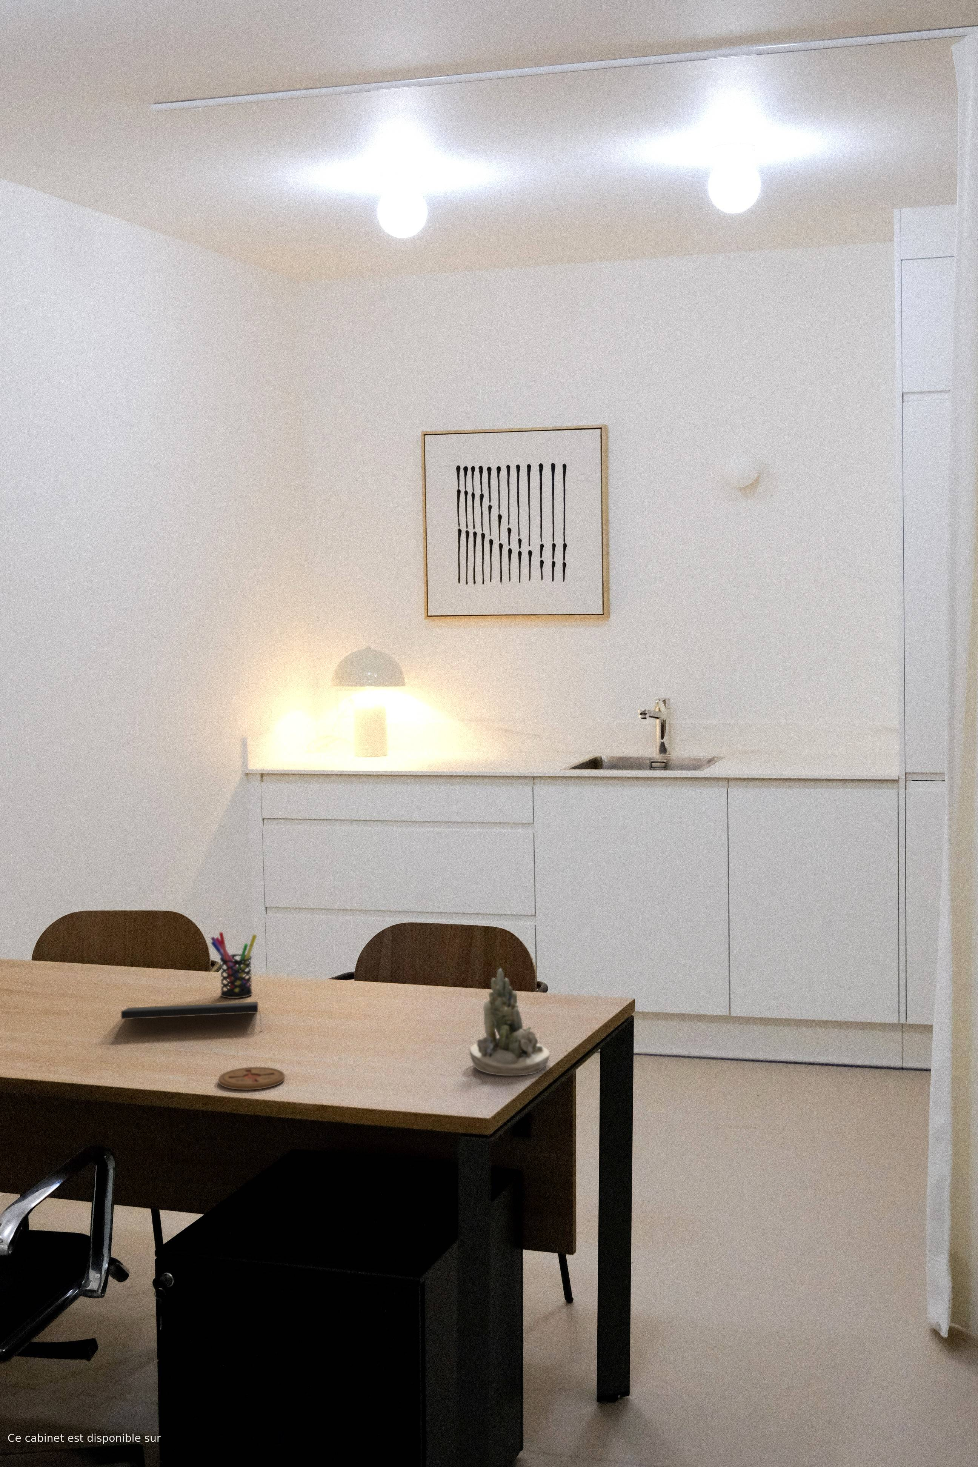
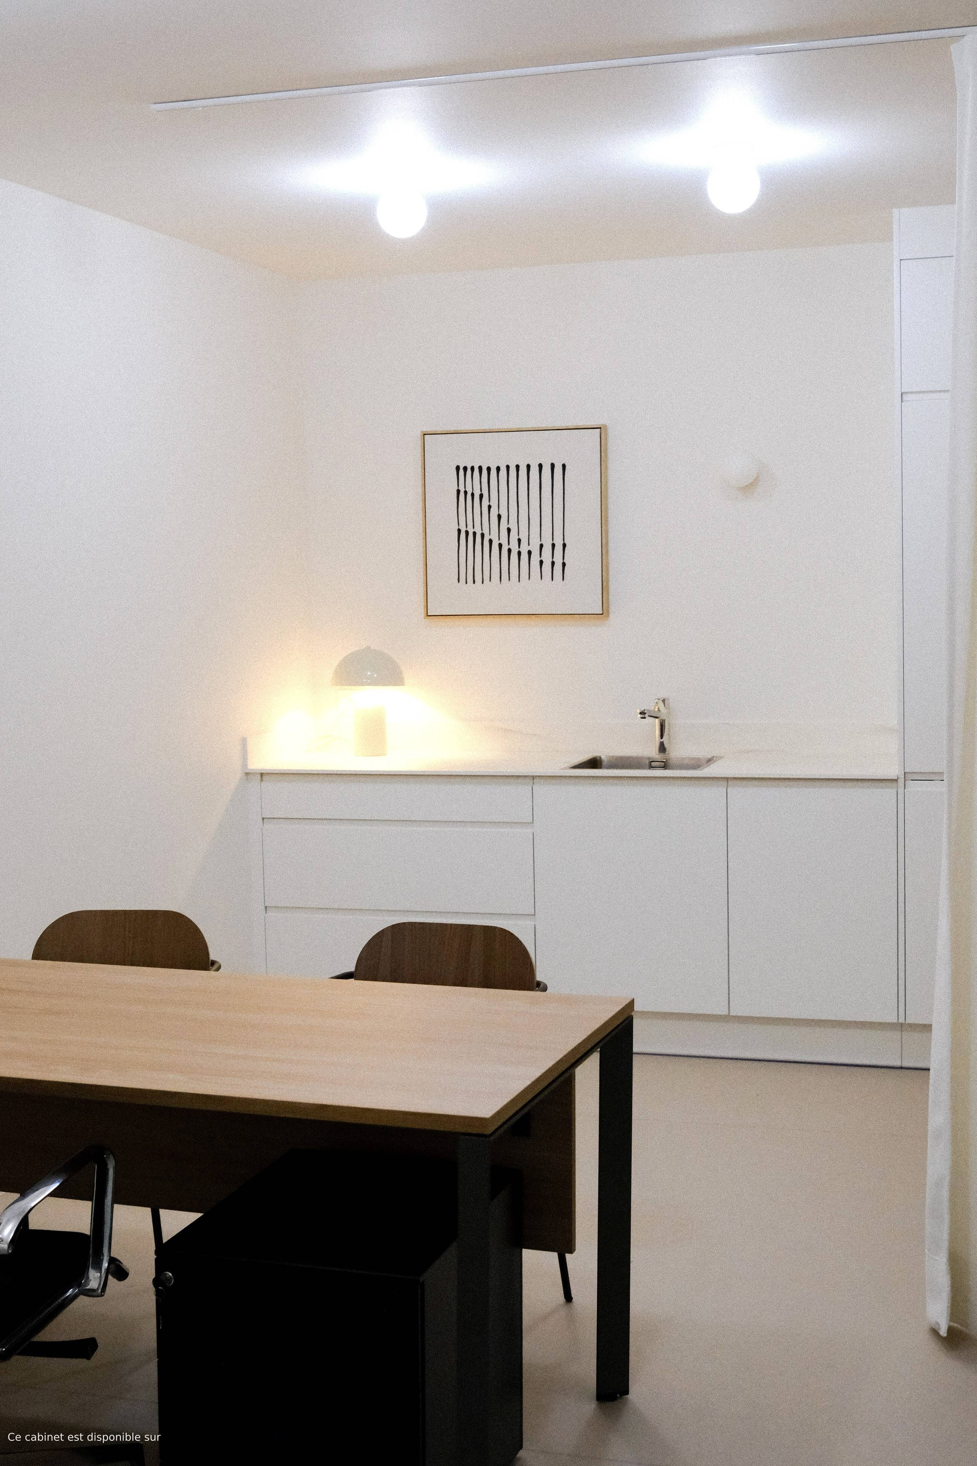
- pen holder [211,931,258,999]
- succulent planter [469,968,550,1076]
- coaster [218,1066,285,1090]
- notepad [120,1001,263,1031]
